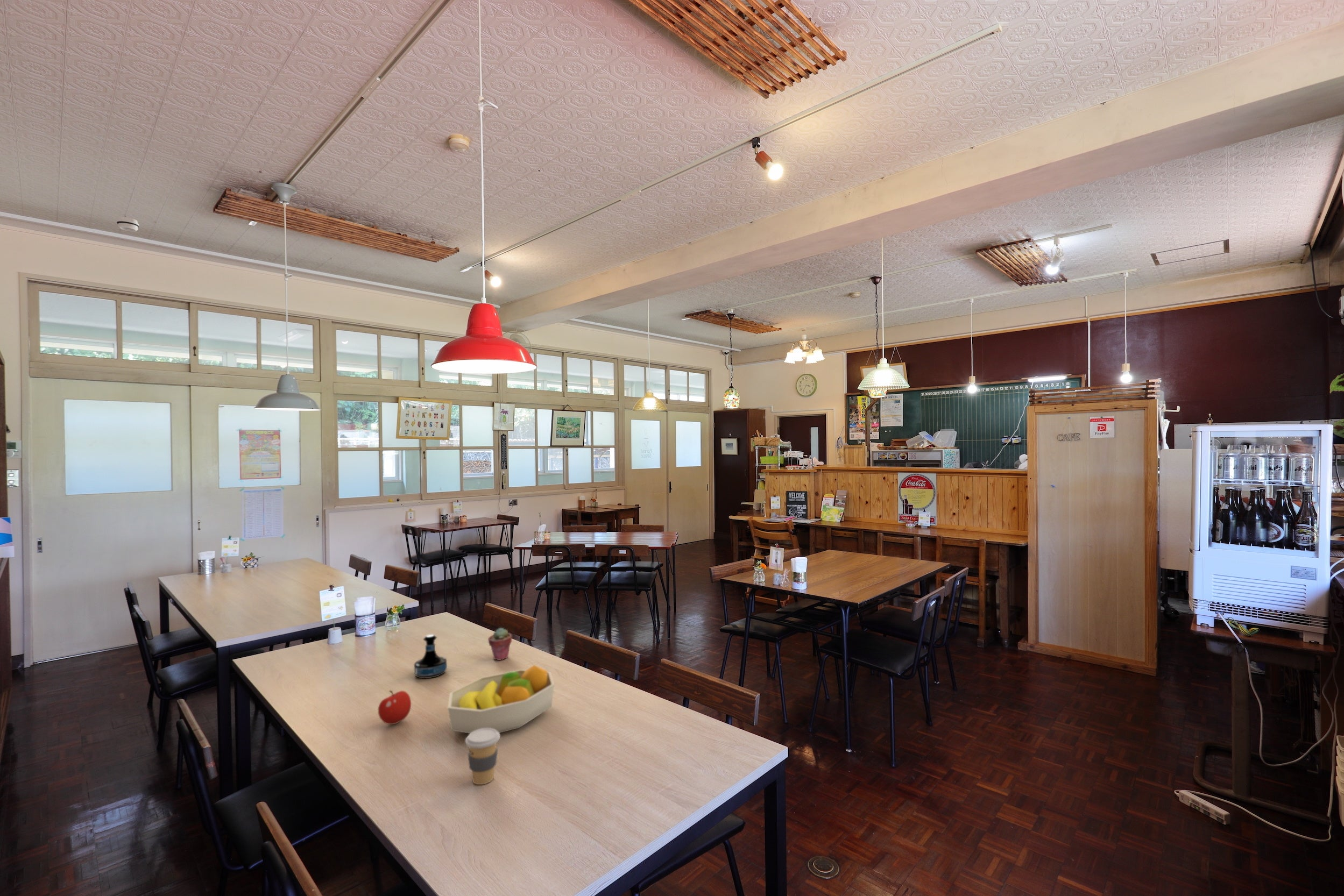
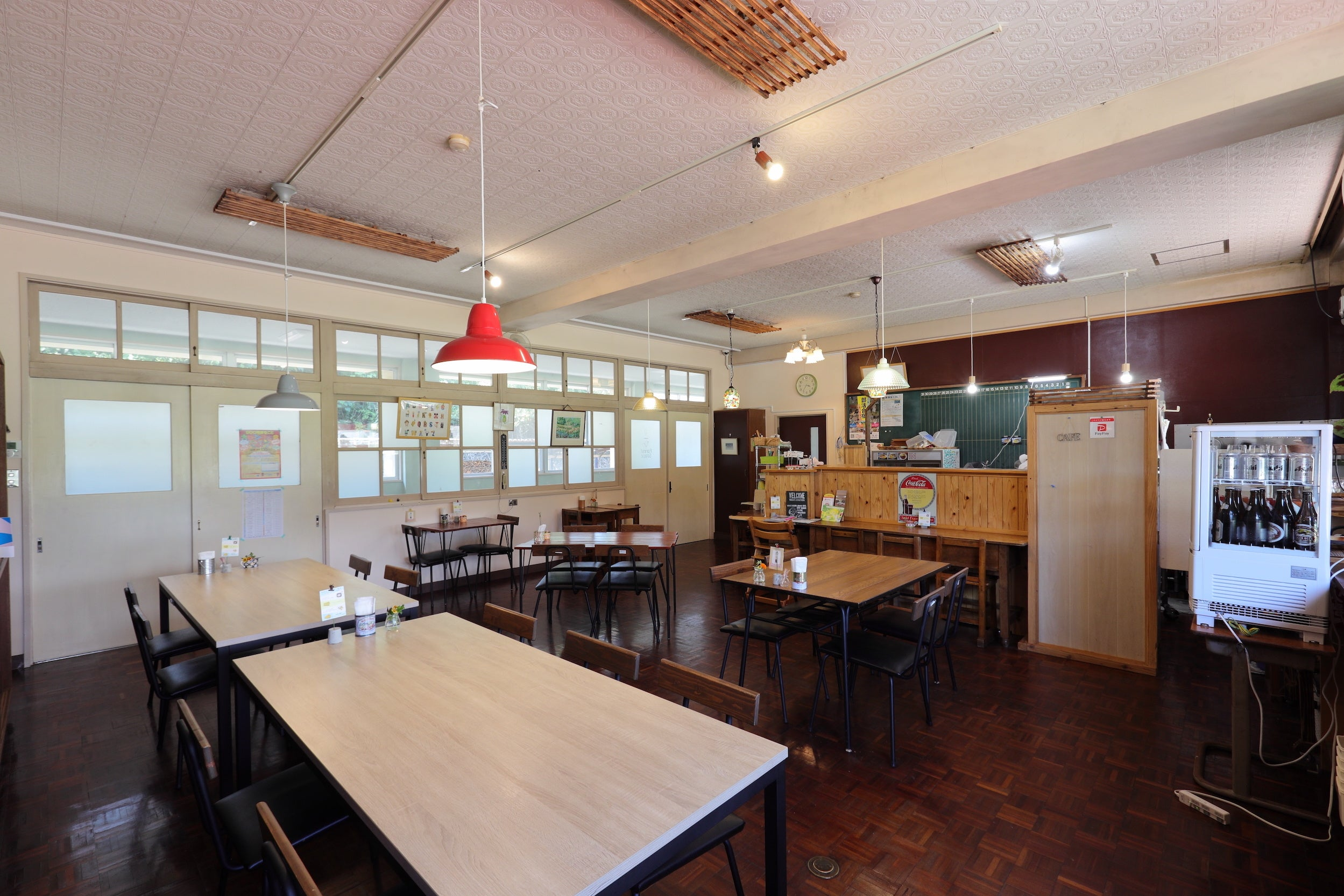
- fruit [378,690,412,726]
- coffee cup [465,728,500,785]
- potted succulent [487,627,512,661]
- smoke detector [116,216,140,232]
- tequila bottle [413,634,448,679]
- fruit bowl [447,665,555,734]
